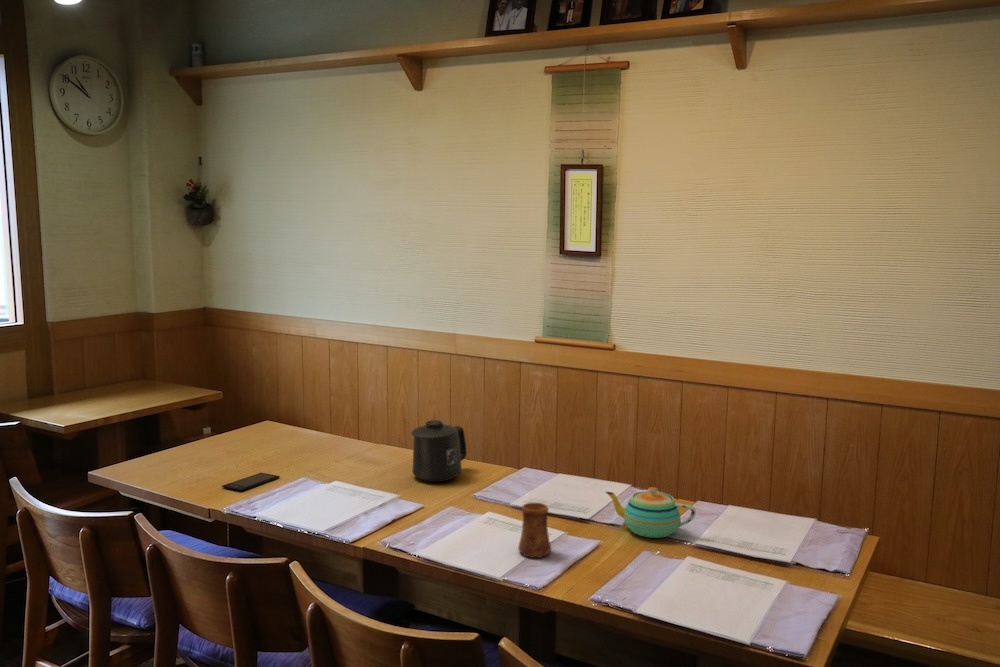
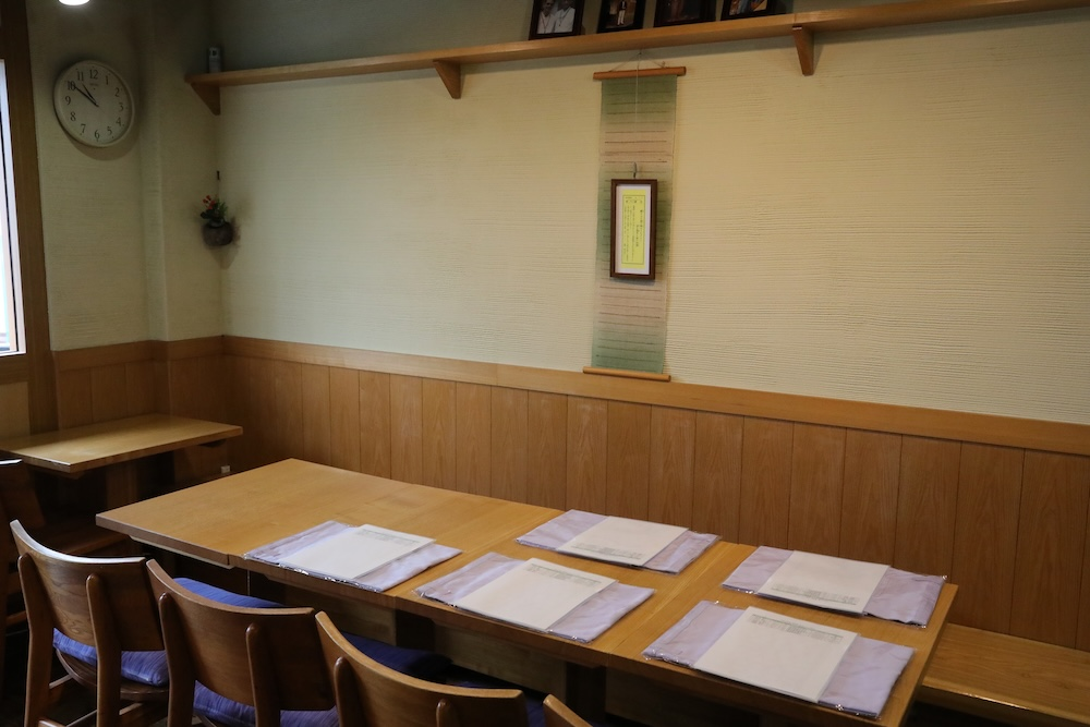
- mug [410,419,468,483]
- teapot [604,486,697,539]
- cup [517,502,552,559]
- smartphone [221,472,281,492]
